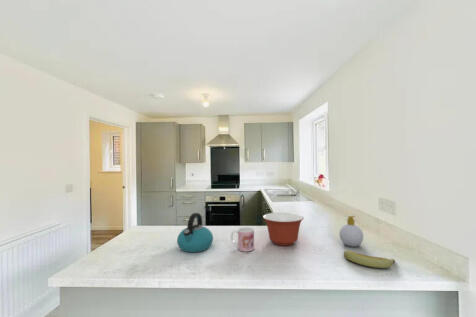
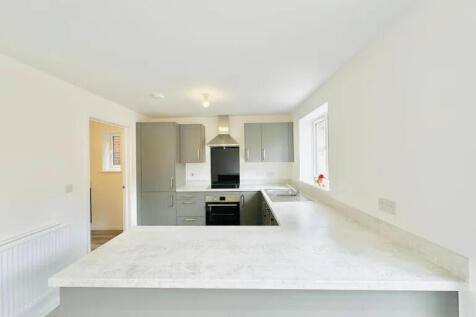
- mug [230,226,255,252]
- soap bottle [338,215,365,248]
- banana [343,250,396,269]
- mixing bowl [262,212,305,247]
- kettle [176,212,214,253]
